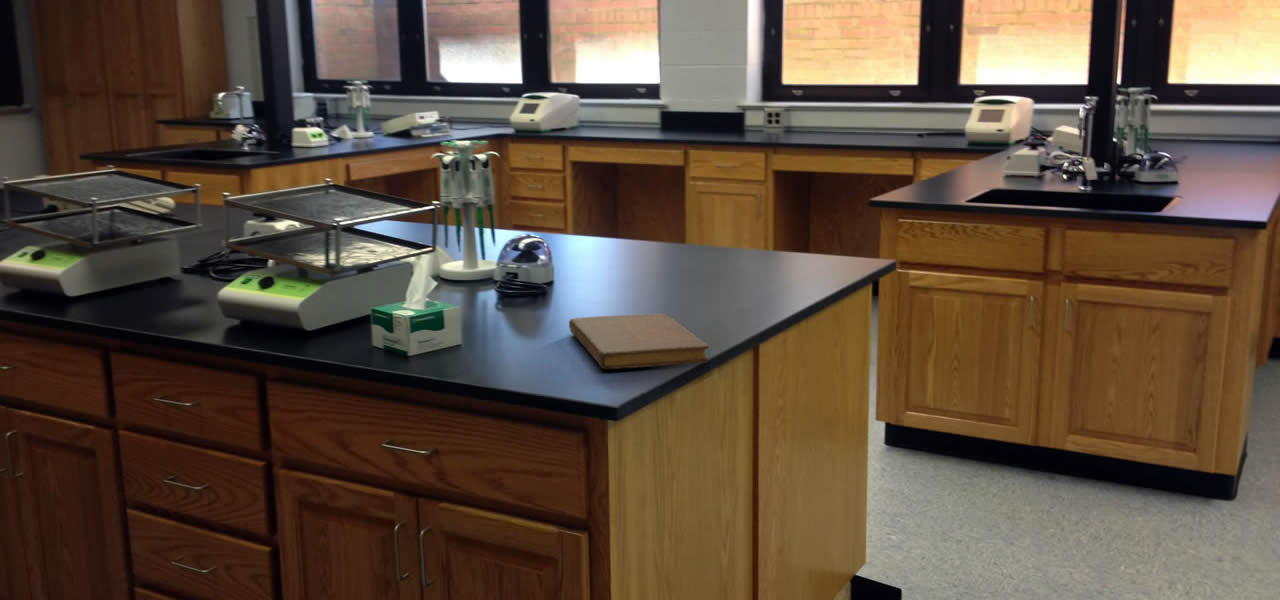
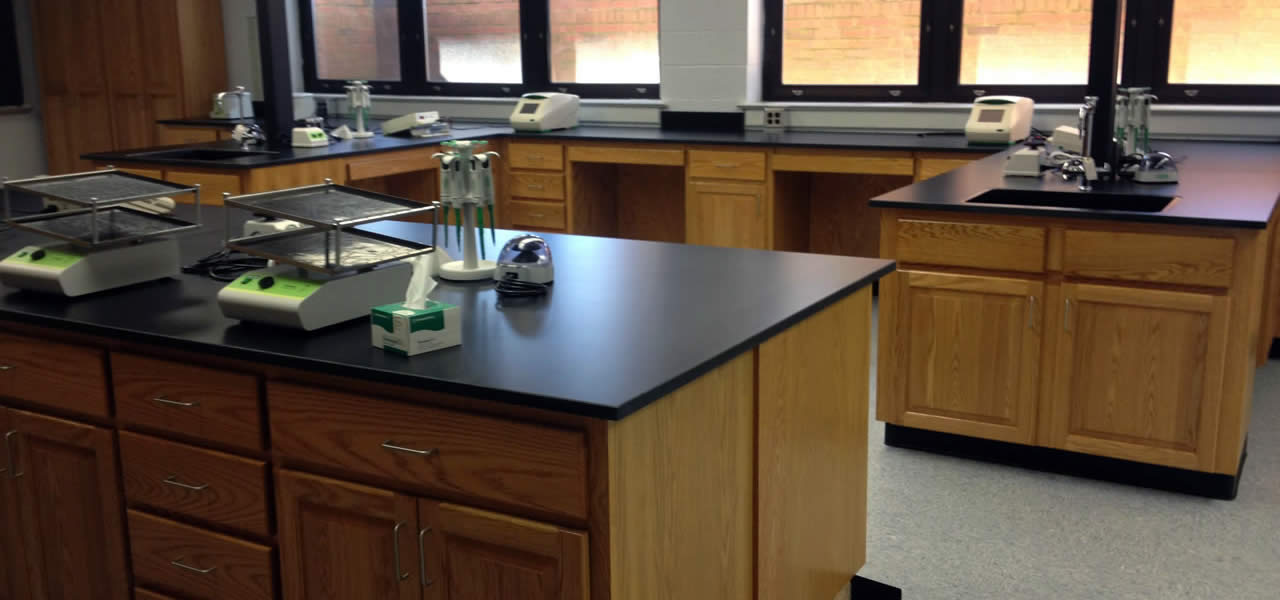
- notebook [568,313,710,370]
